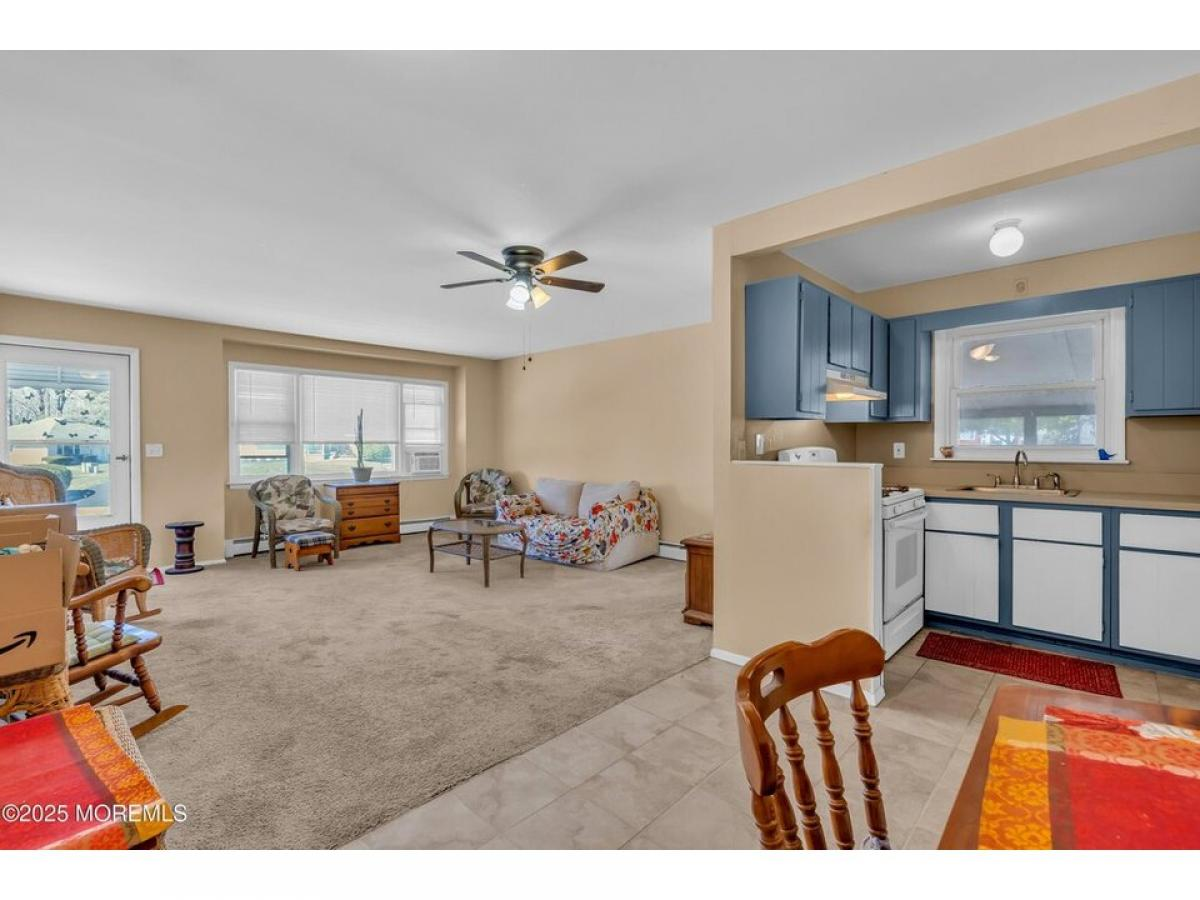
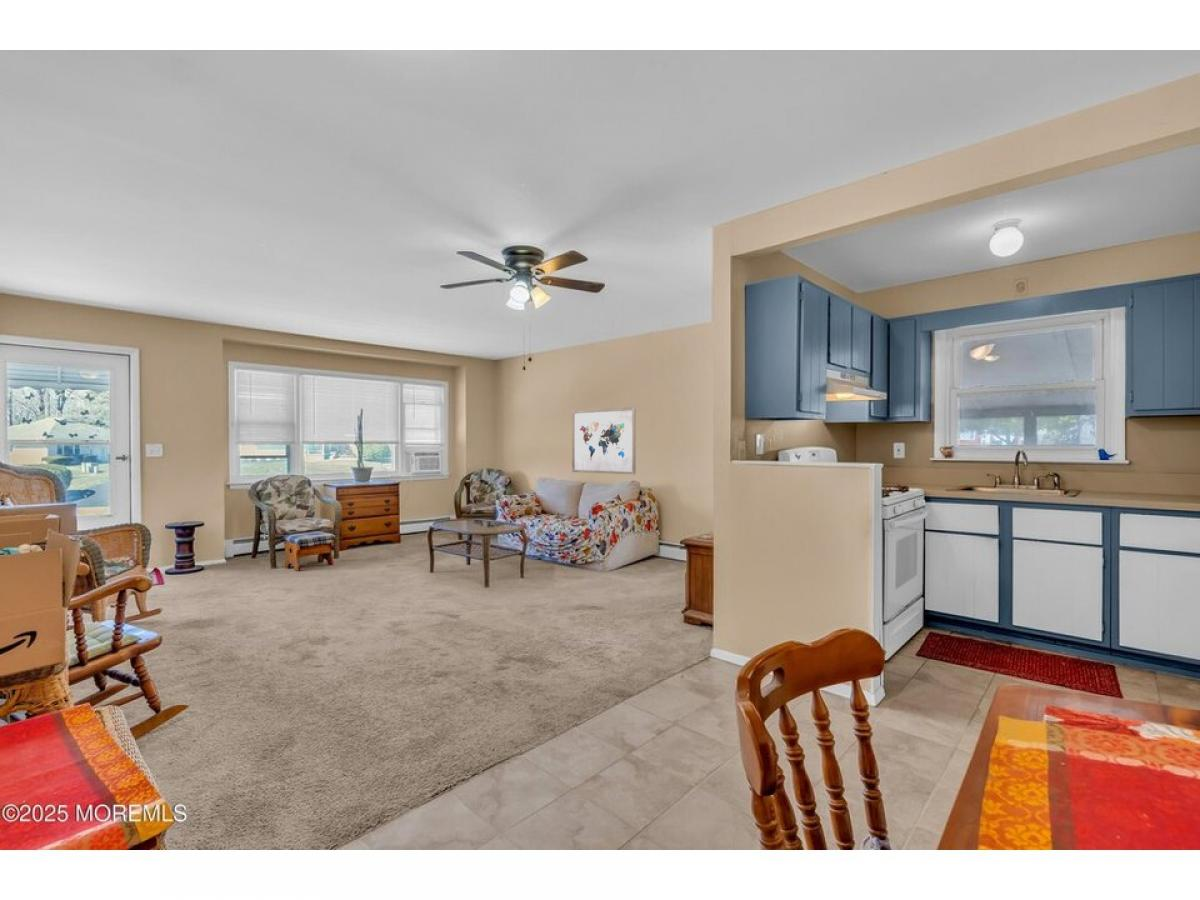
+ wall art [571,406,636,476]
